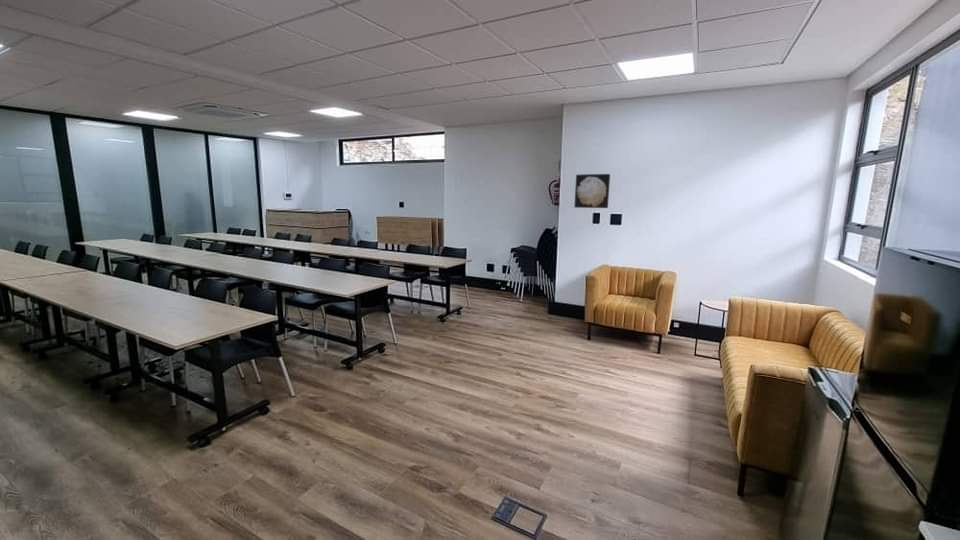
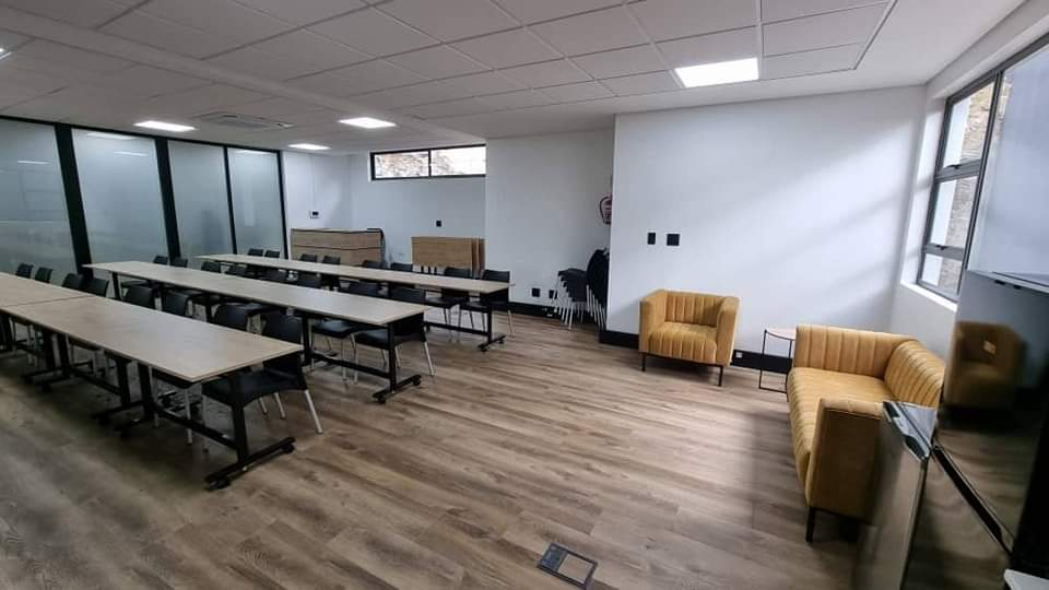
- wall art [573,173,611,209]
